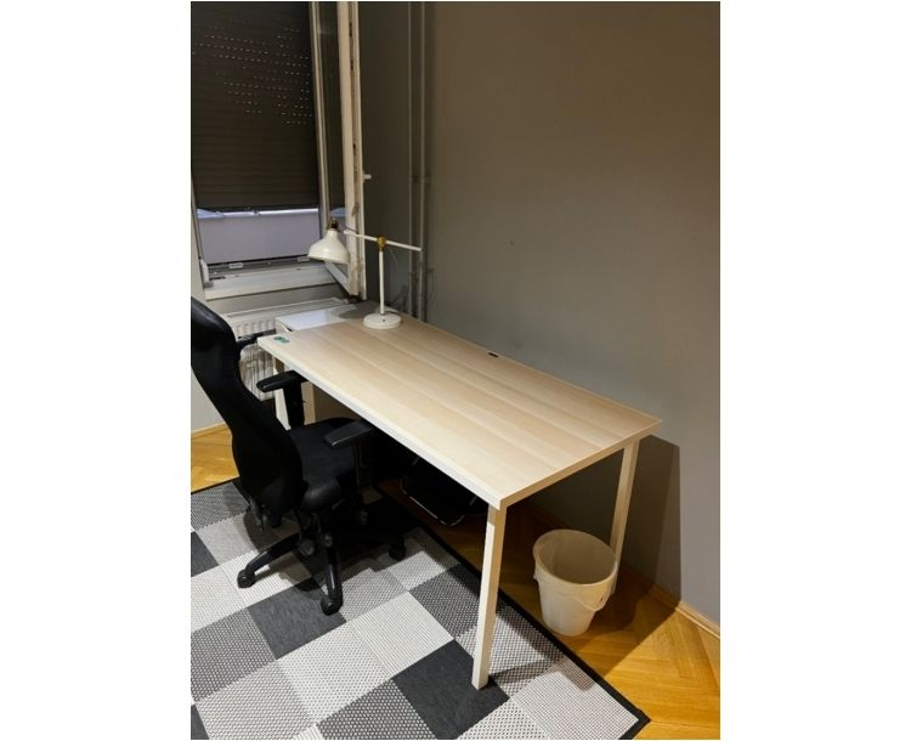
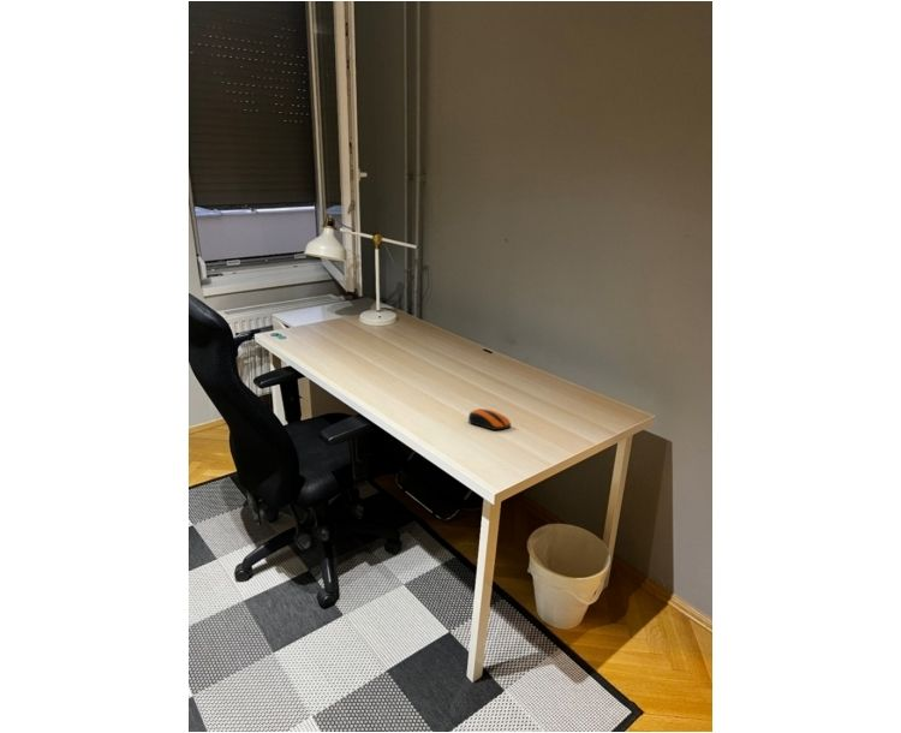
+ computer mouse [467,407,512,431]
